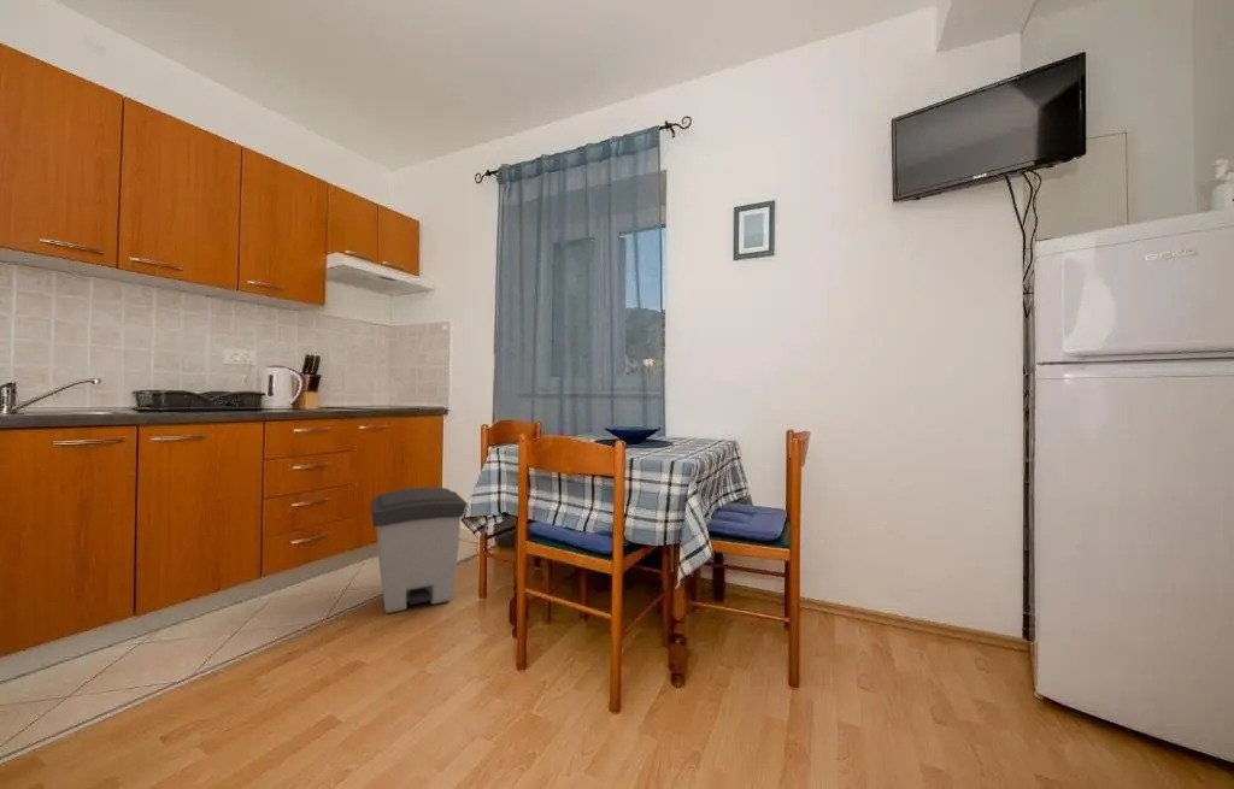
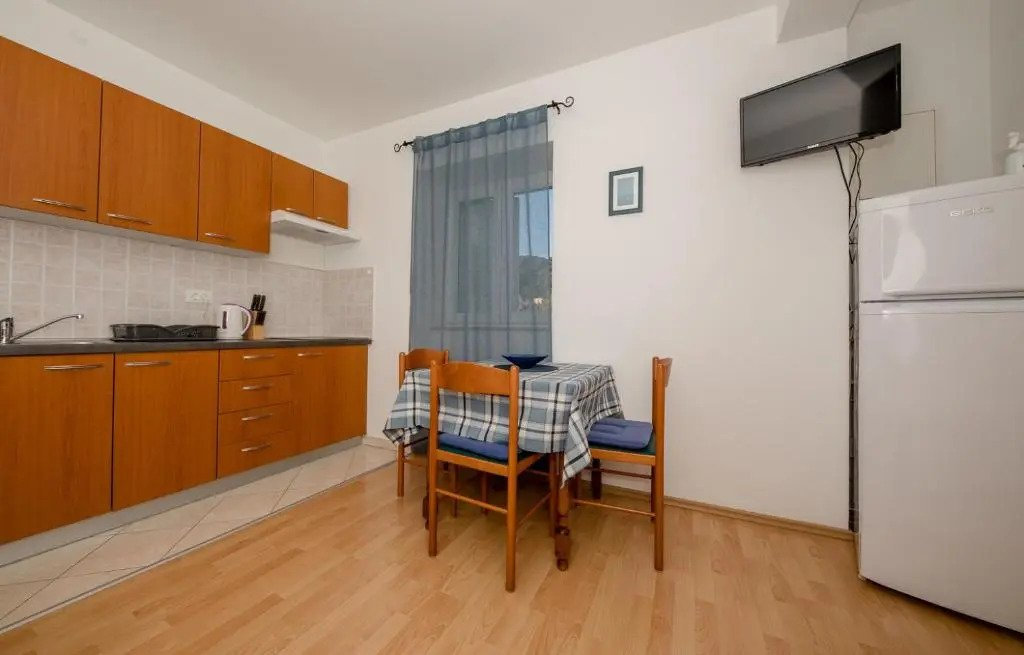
- trash can [370,487,469,614]
